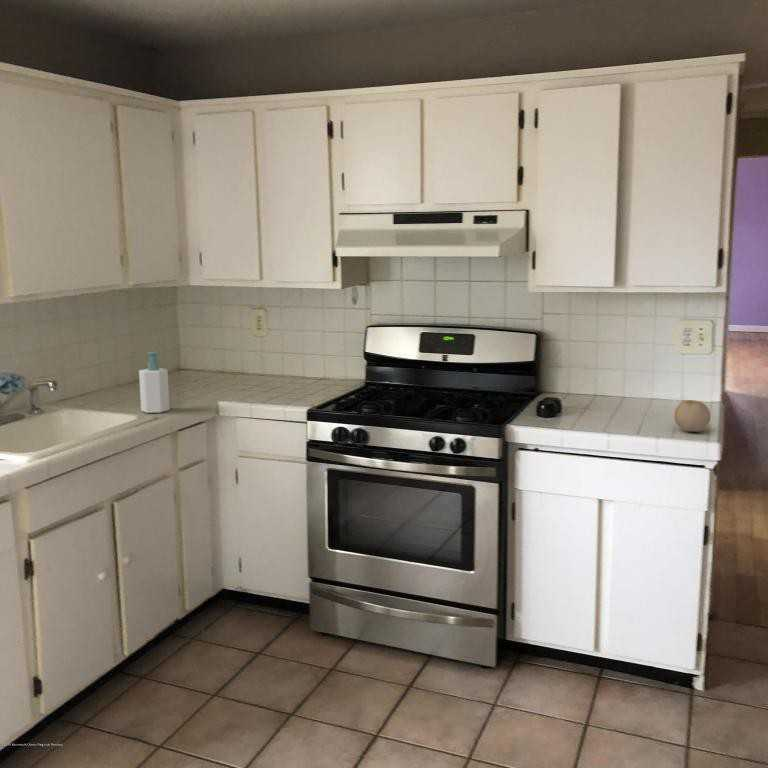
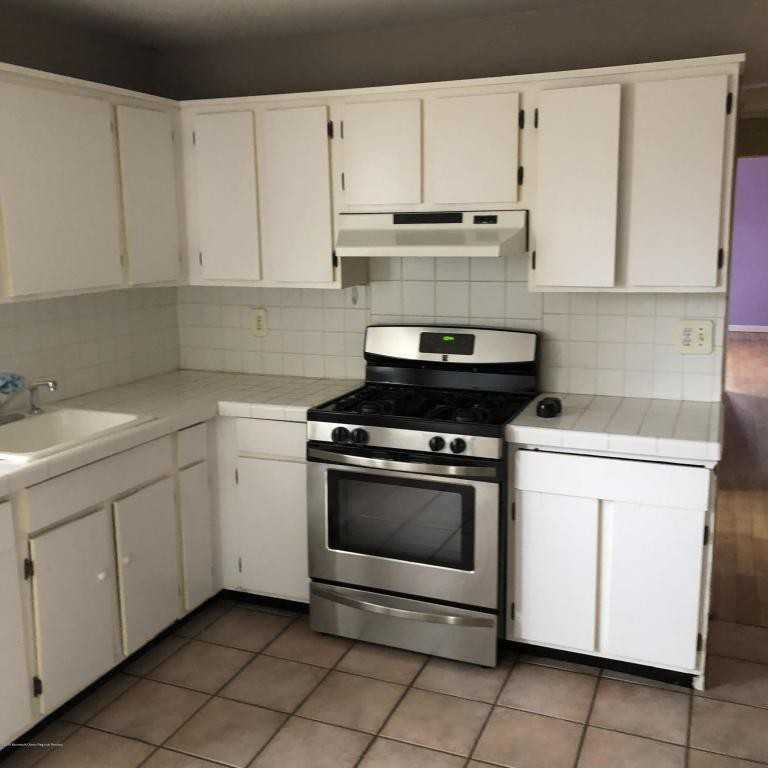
- fruit [674,399,711,433]
- soap bottle [138,351,170,414]
